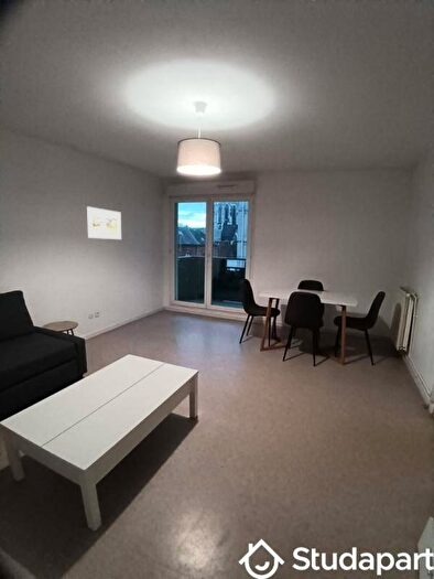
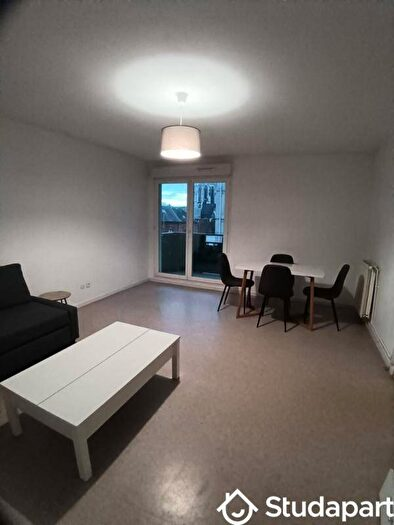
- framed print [86,205,122,240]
